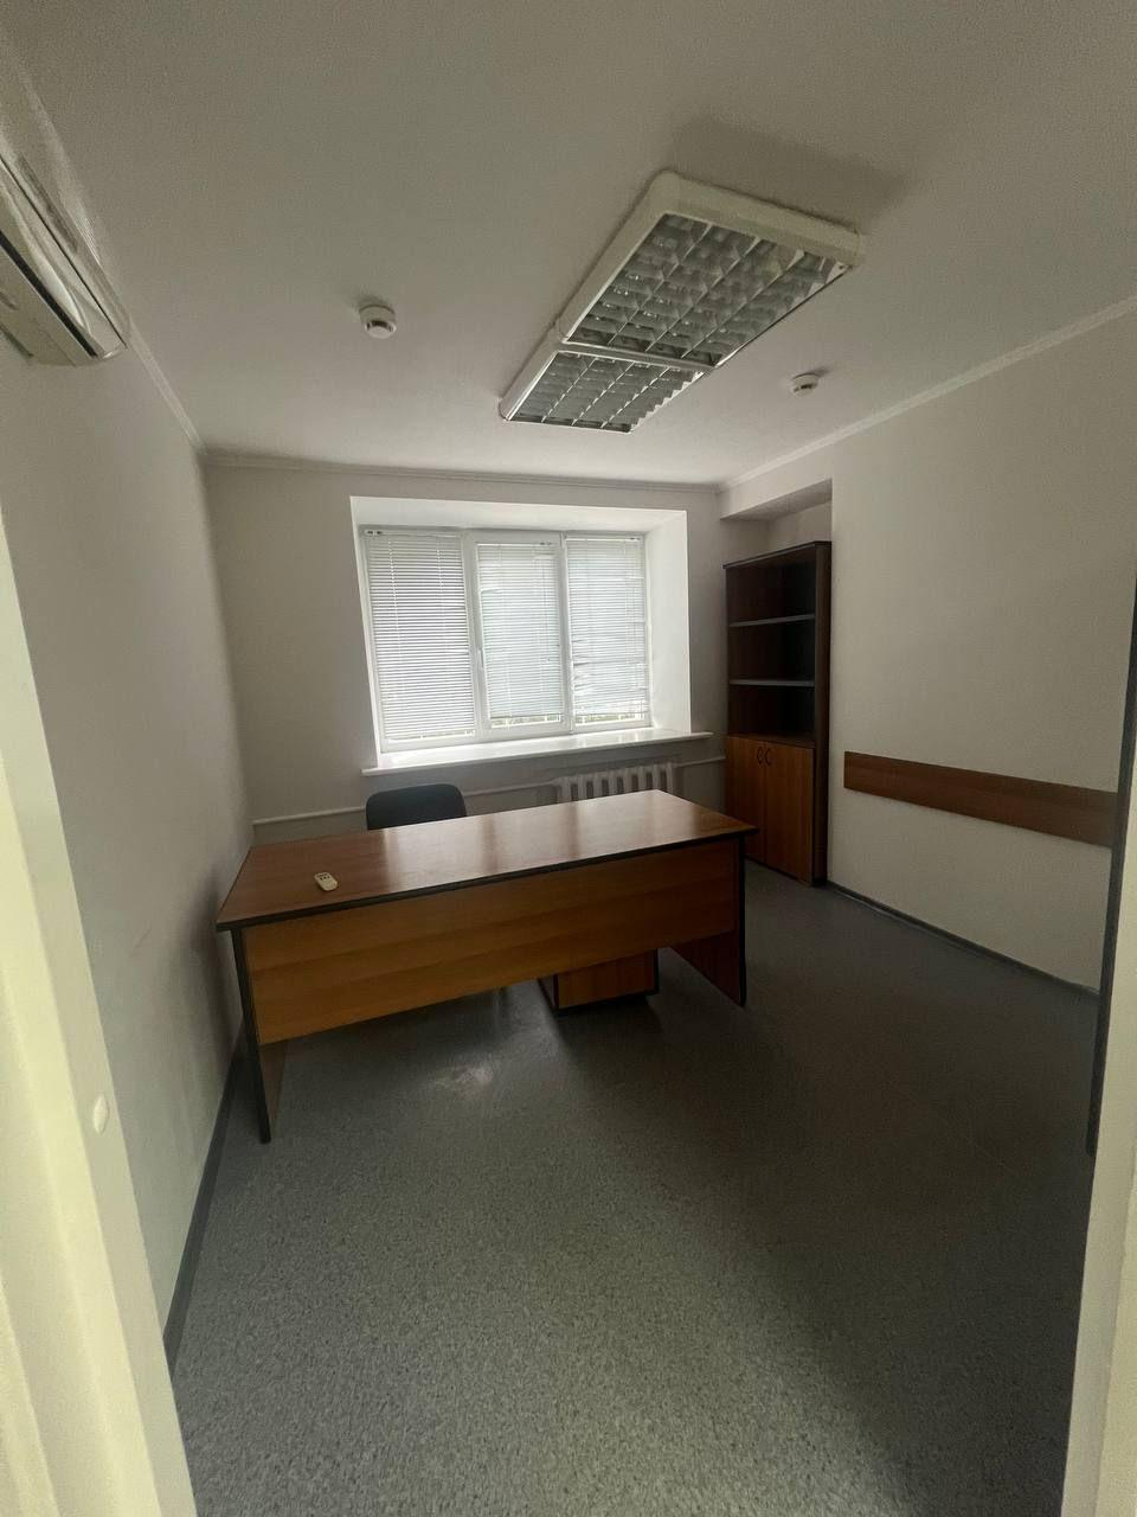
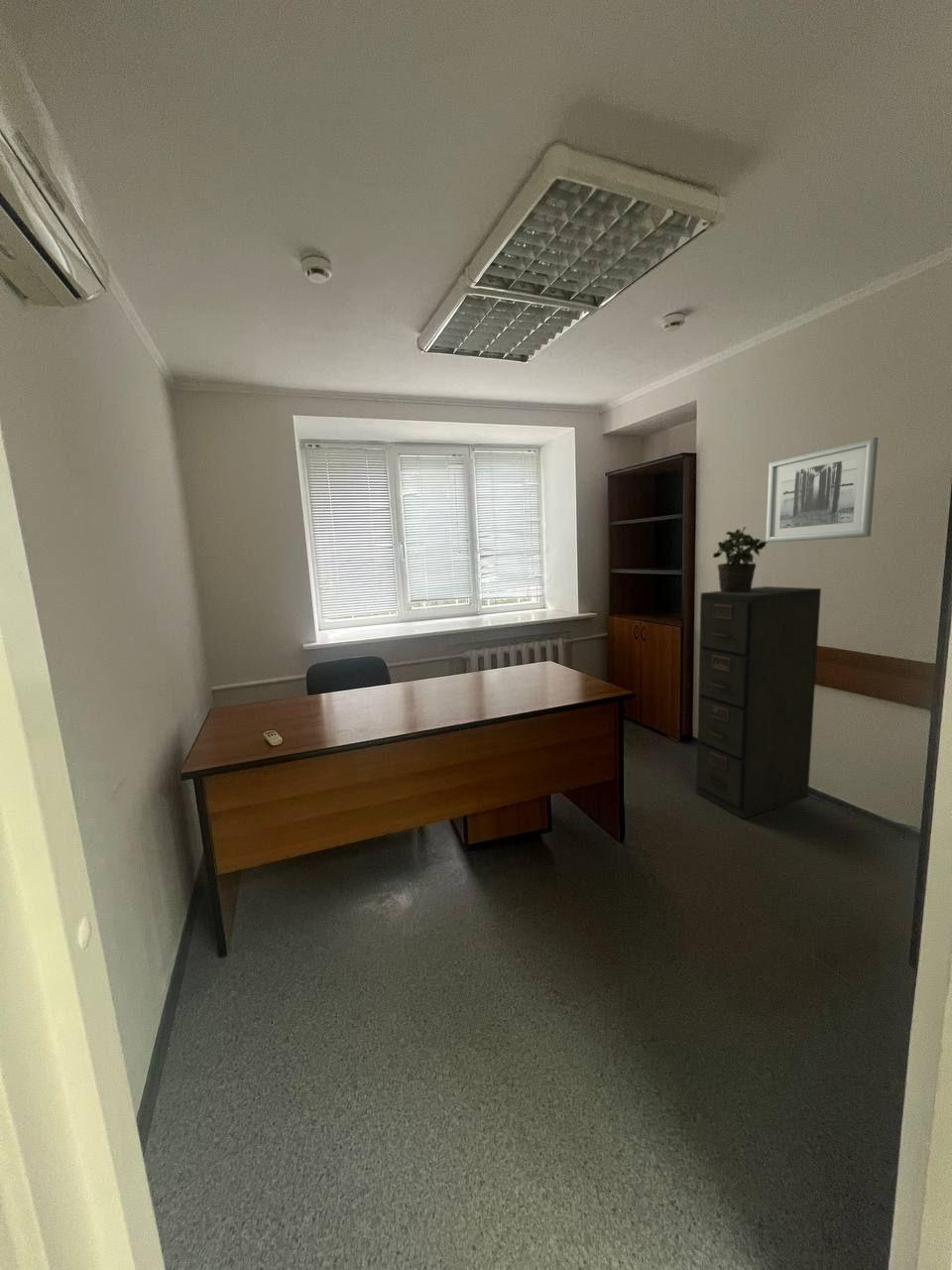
+ filing cabinet [695,585,822,820]
+ wall art [765,437,879,544]
+ potted plant [712,526,768,592]
